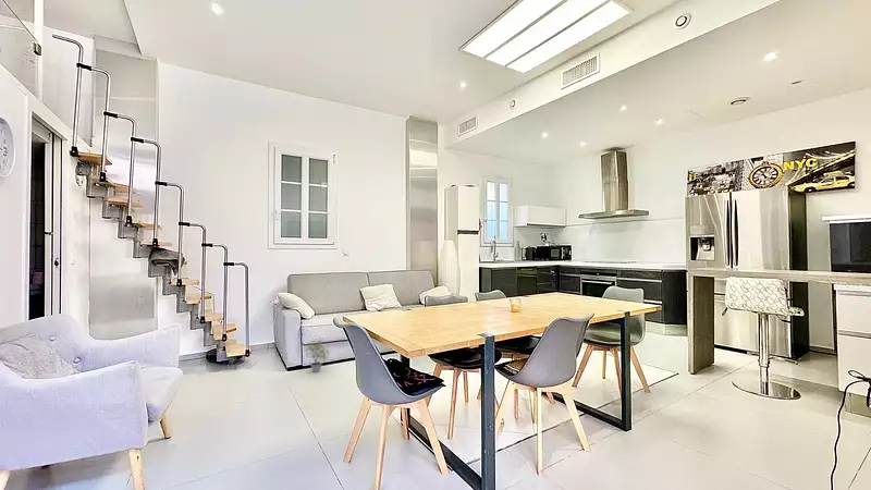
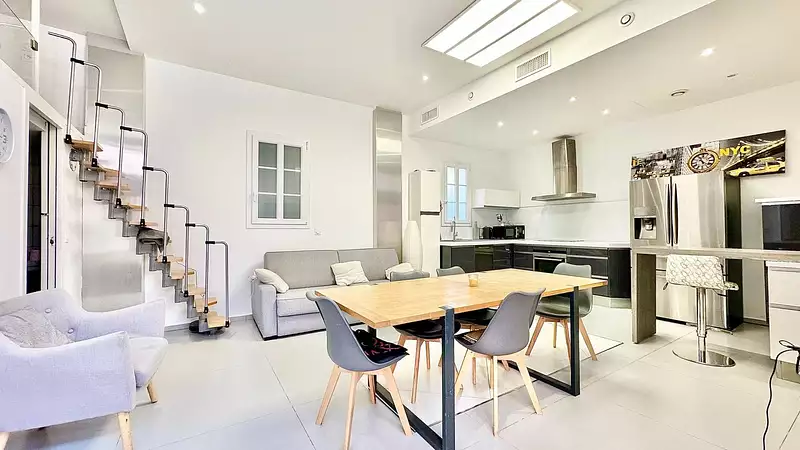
- potted plant [304,335,333,373]
